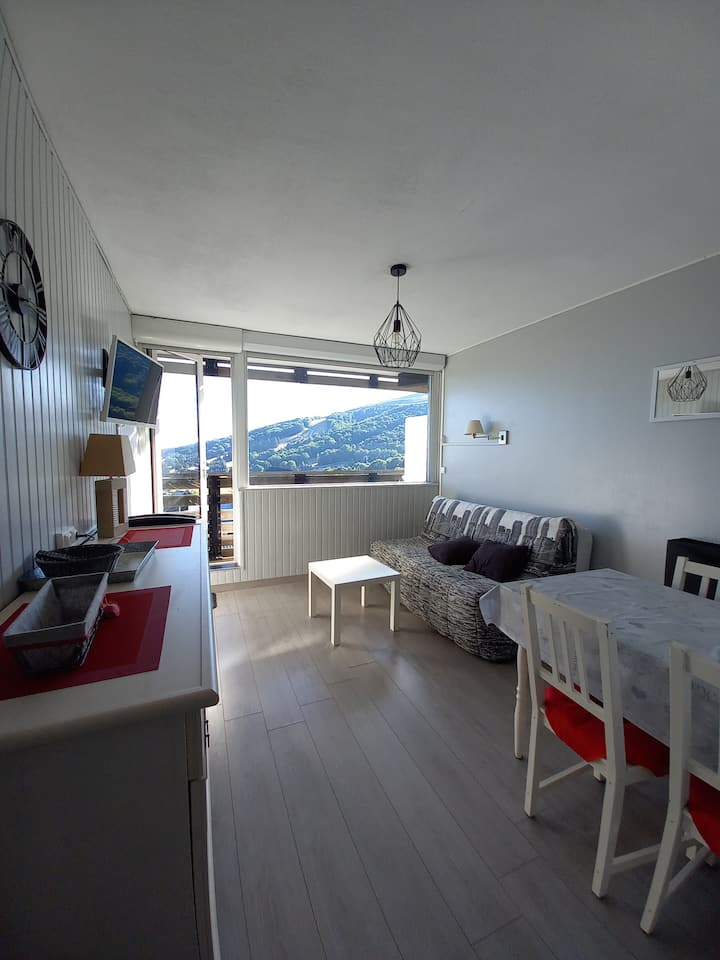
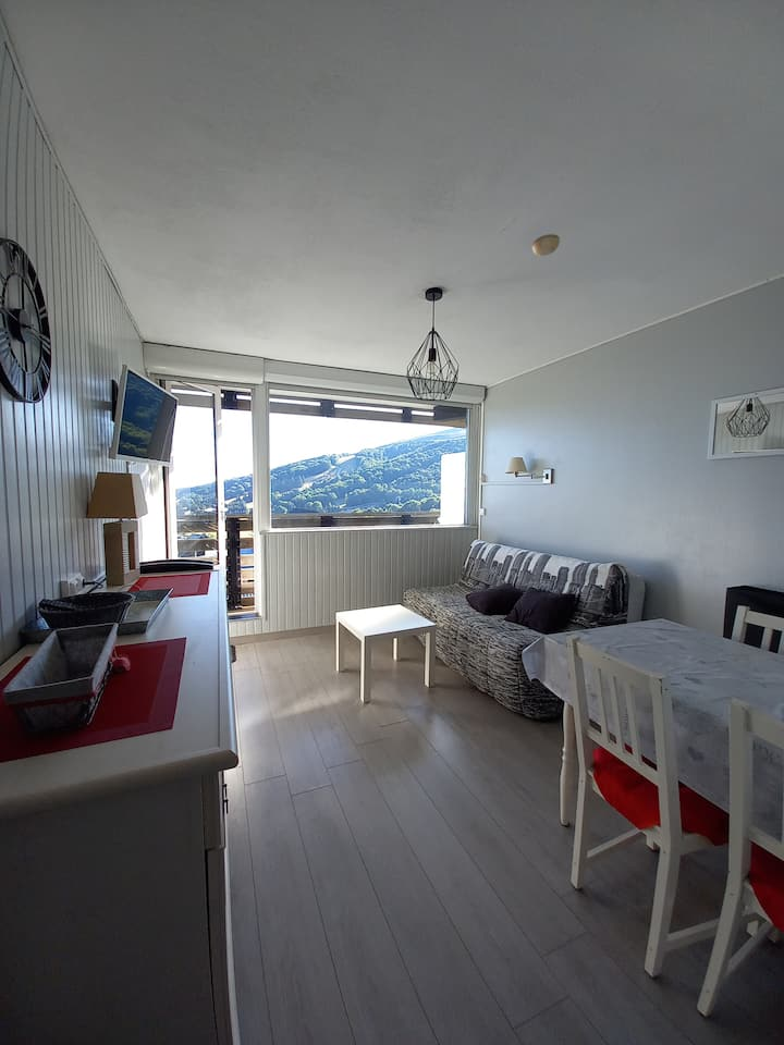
+ smoke detector [531,233,561,257]
